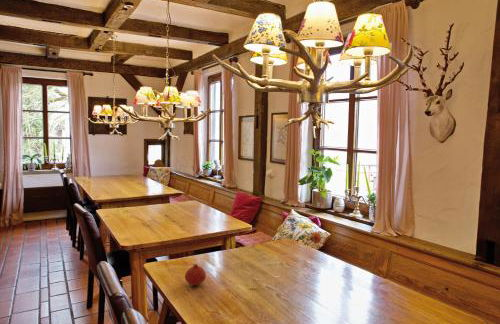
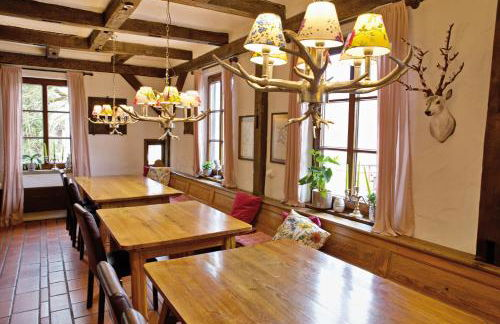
- fruit [184,263,207,286]
